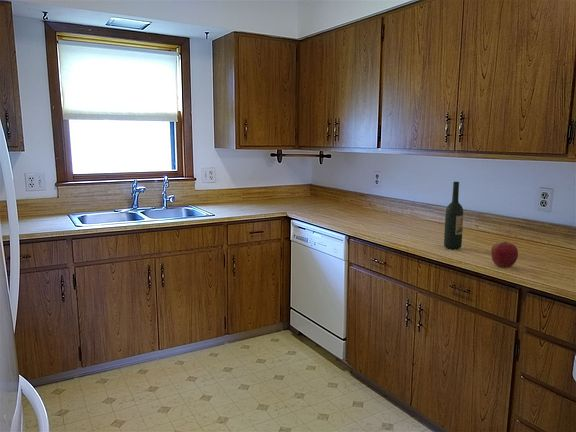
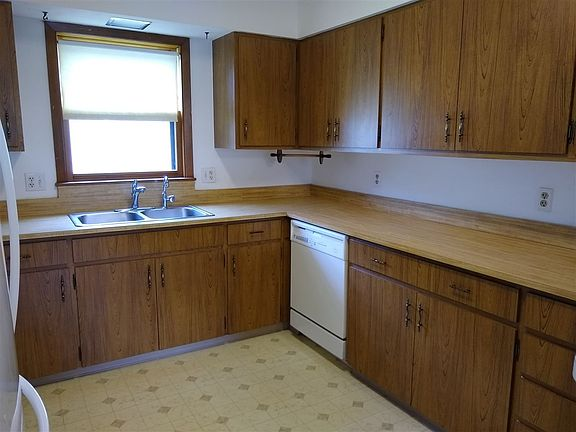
- apple [490,241,519,269]
- wine bottle [443,181,464,250]
